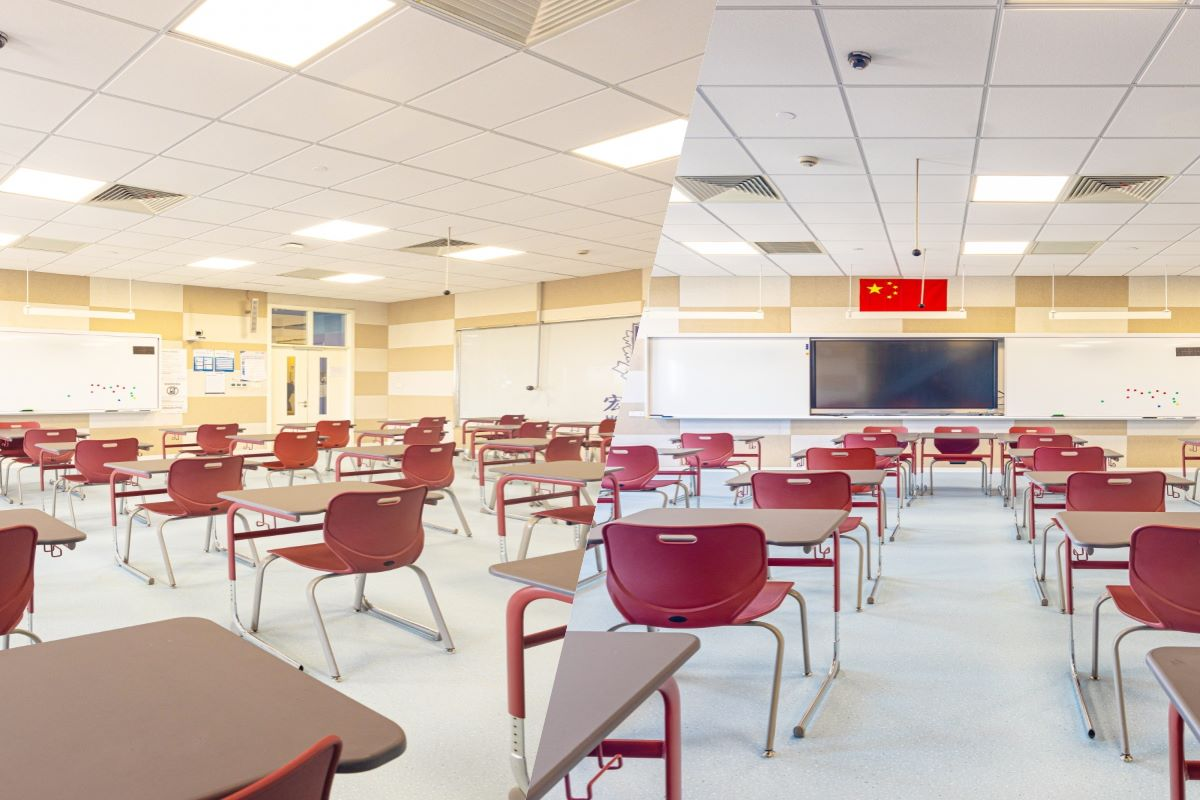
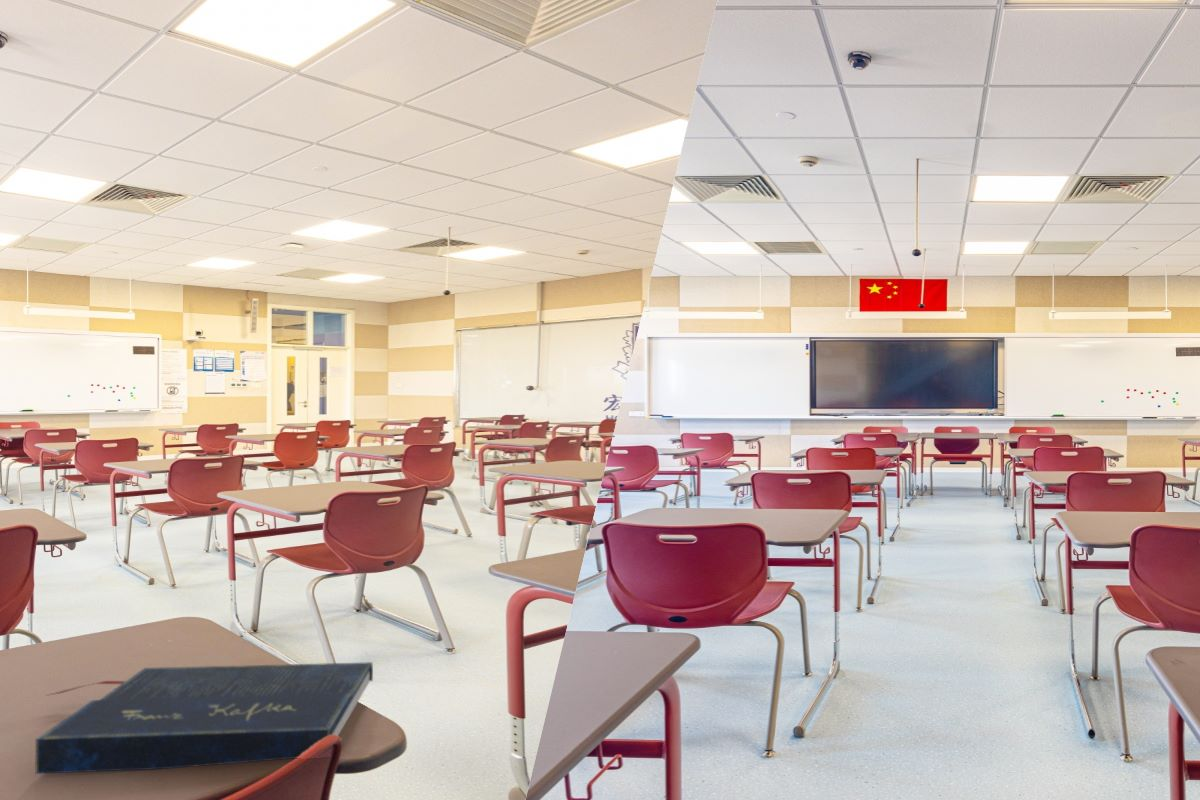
+ book [35,661,374,775]
